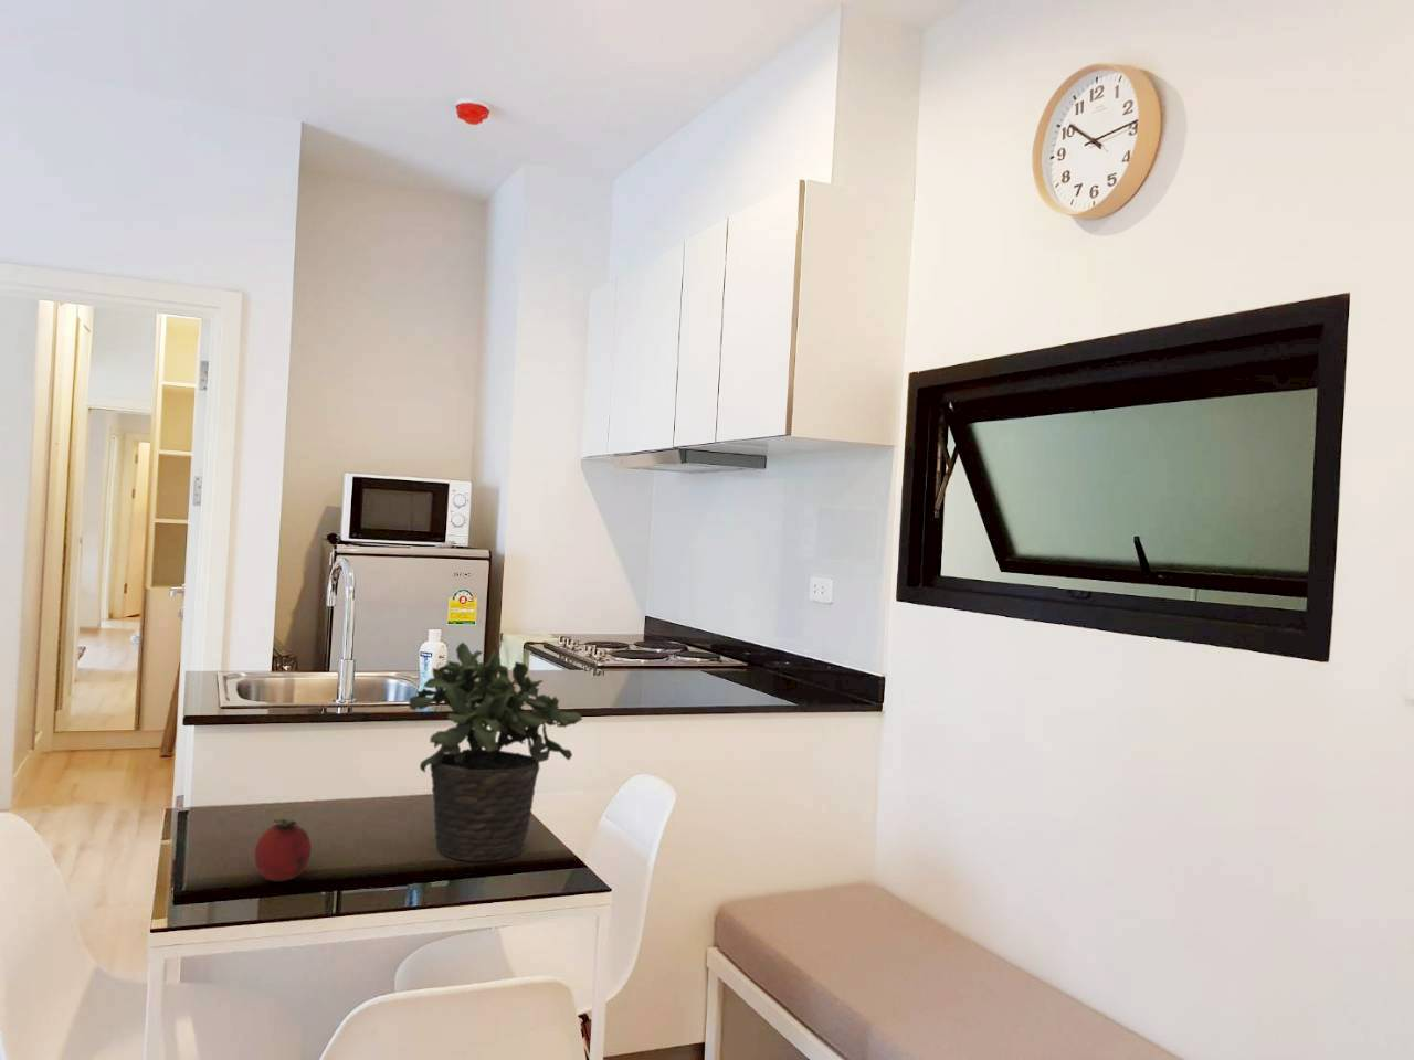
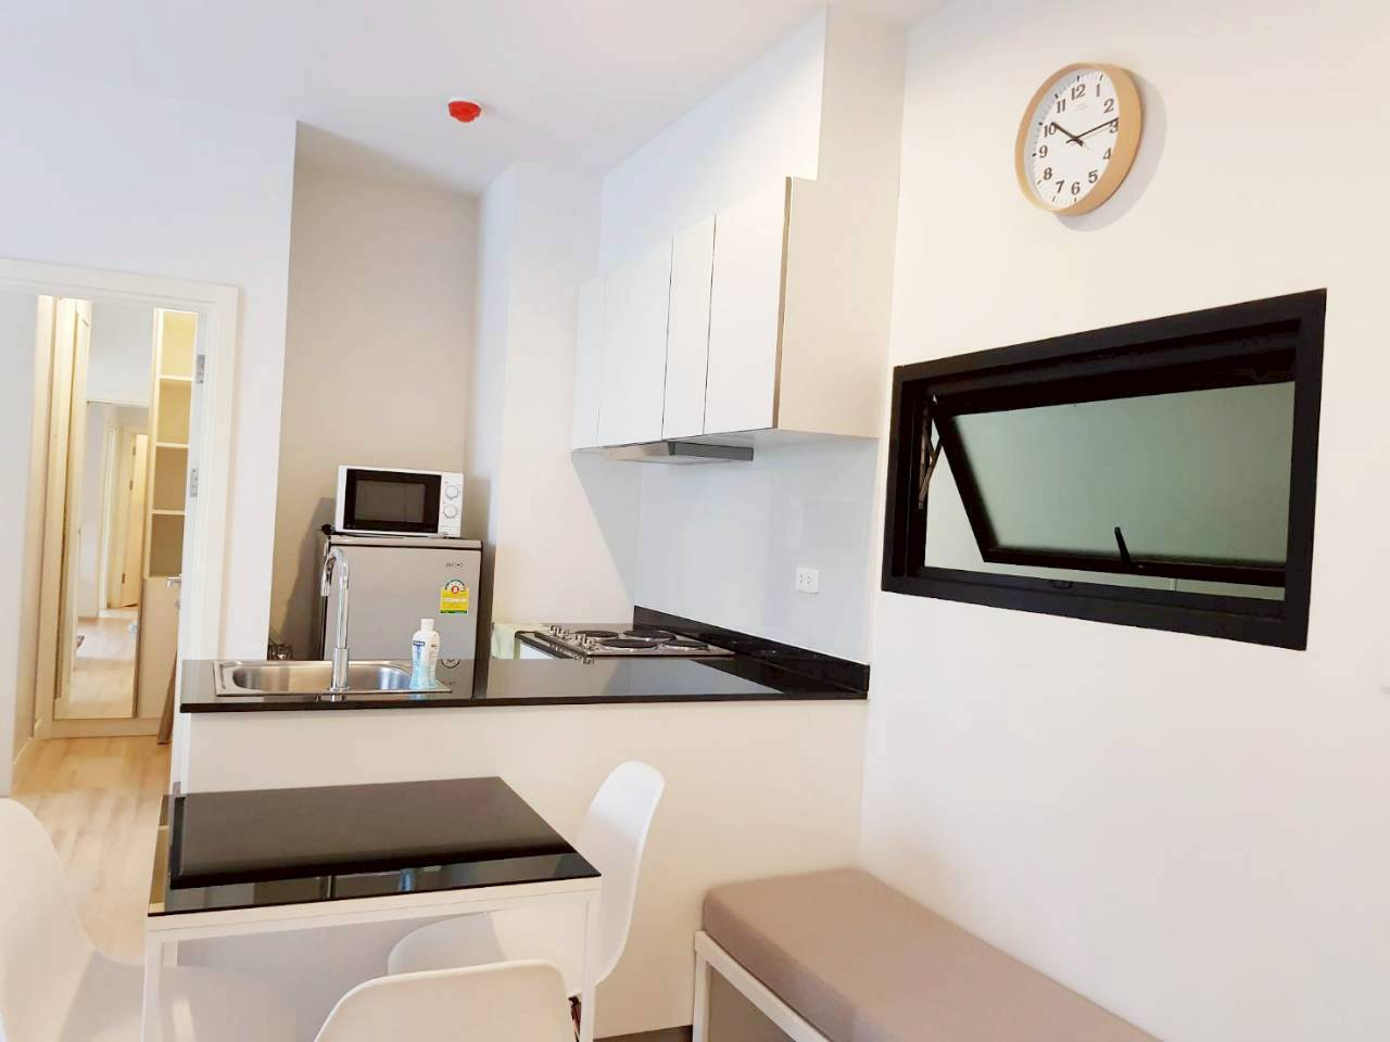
- fruit [253,817,313,882]
- potted plant [407,641,583,862]
